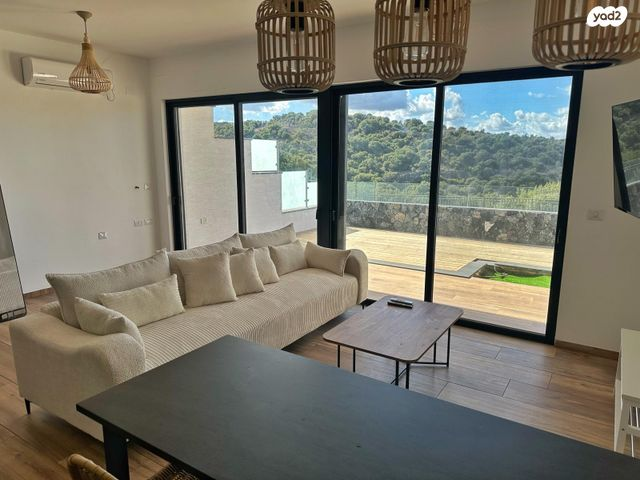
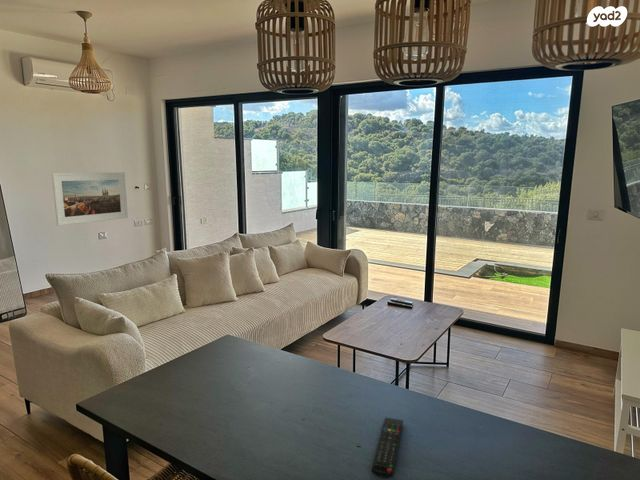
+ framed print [51,172,129,227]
+ remote control [371,416,404,479]
